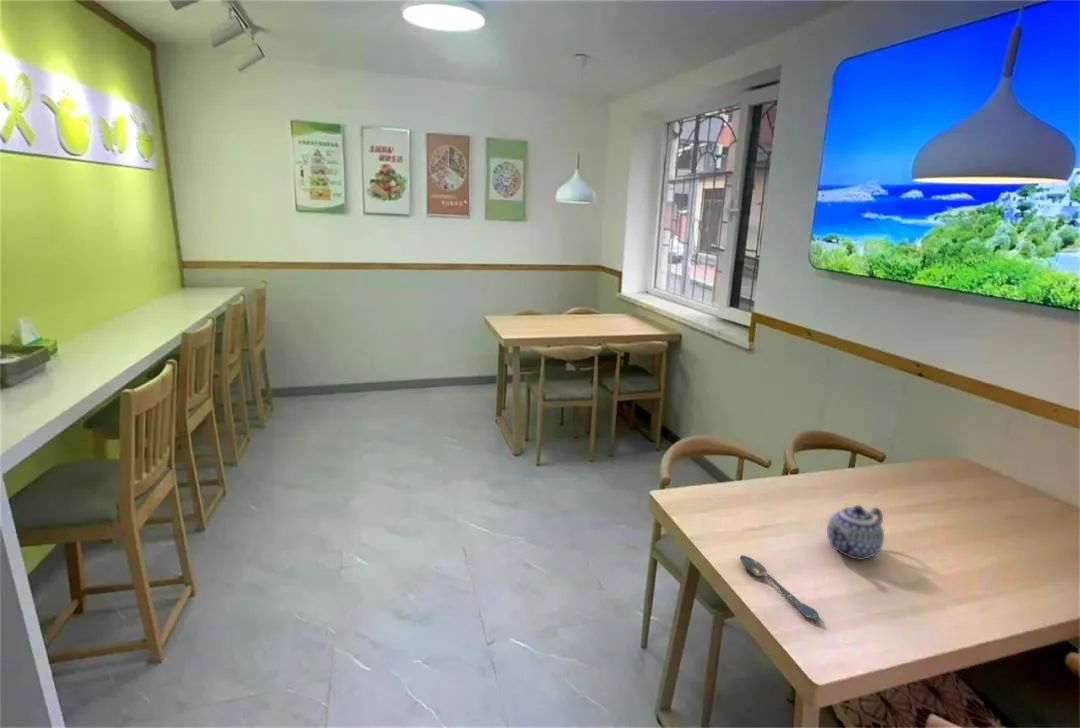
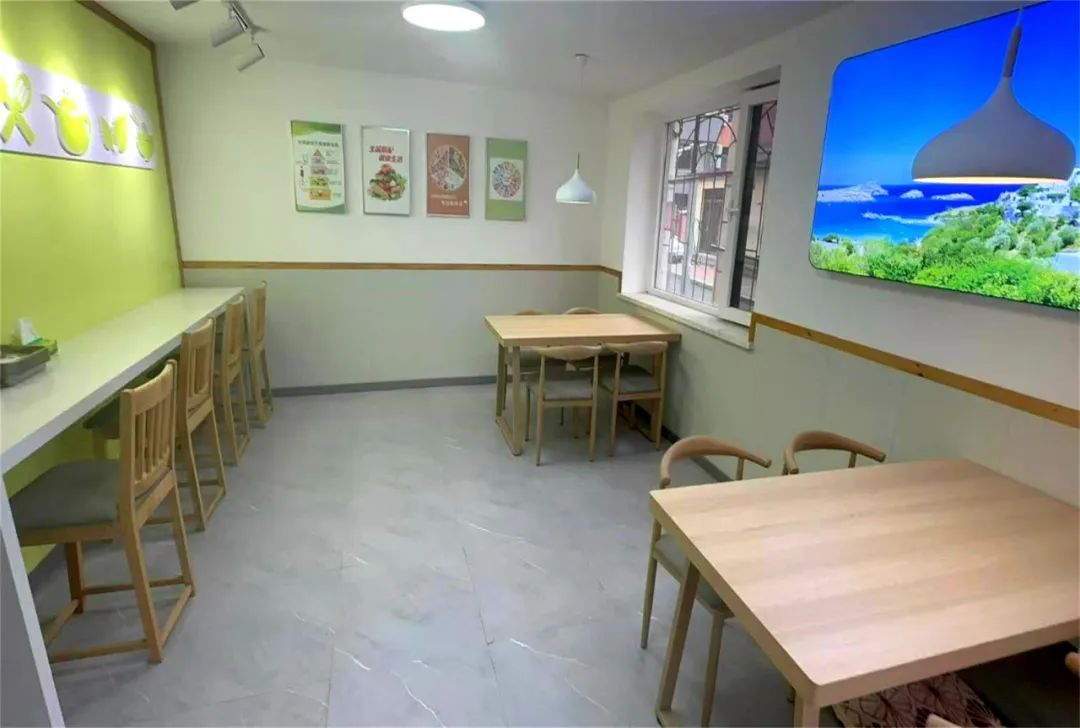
- spoon [739,554,823,624]
- teapot [826,504,885,561]
